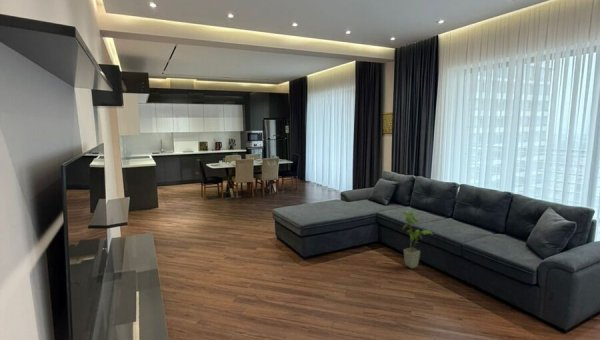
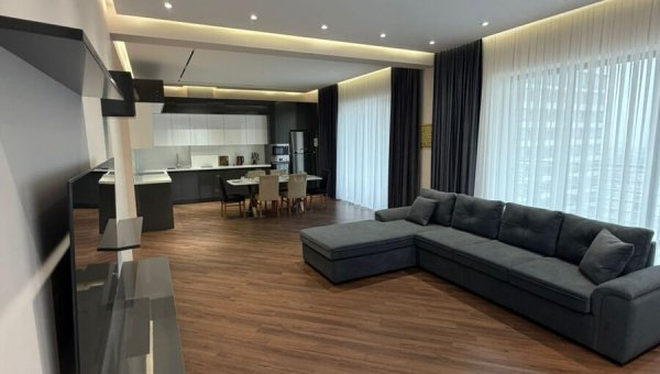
- house plant [400,210,434,269]
